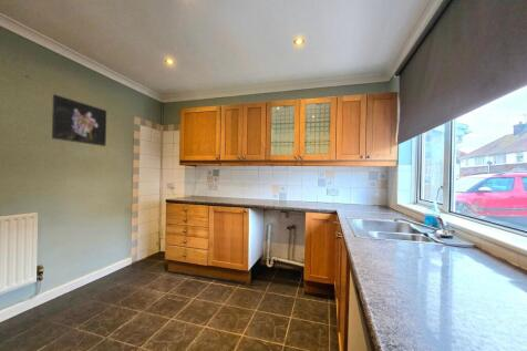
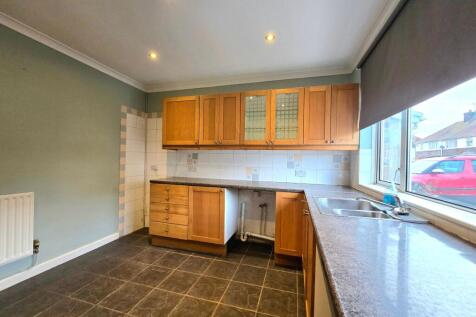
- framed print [51,93,107,147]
